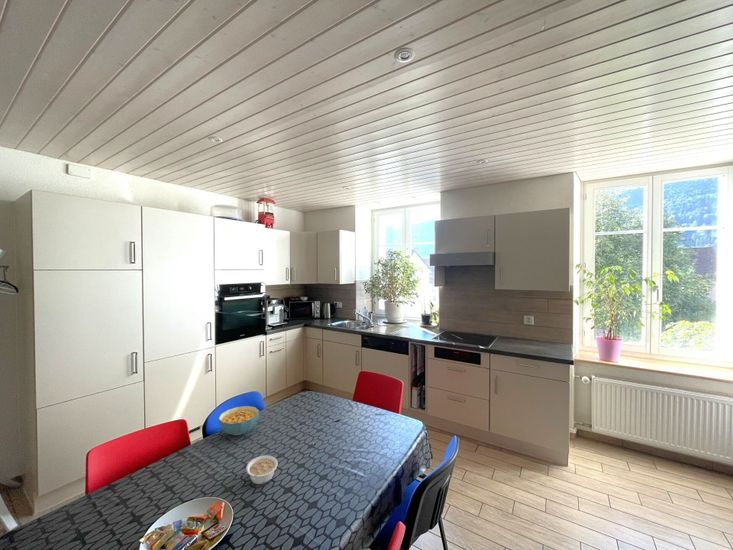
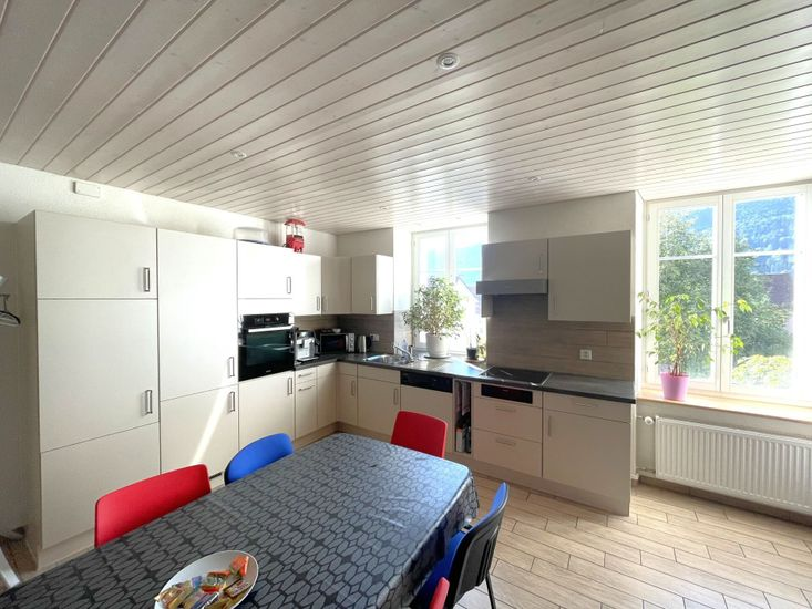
- legume [245,454,279,485]
- cereal bowl [218,405,260,436]
